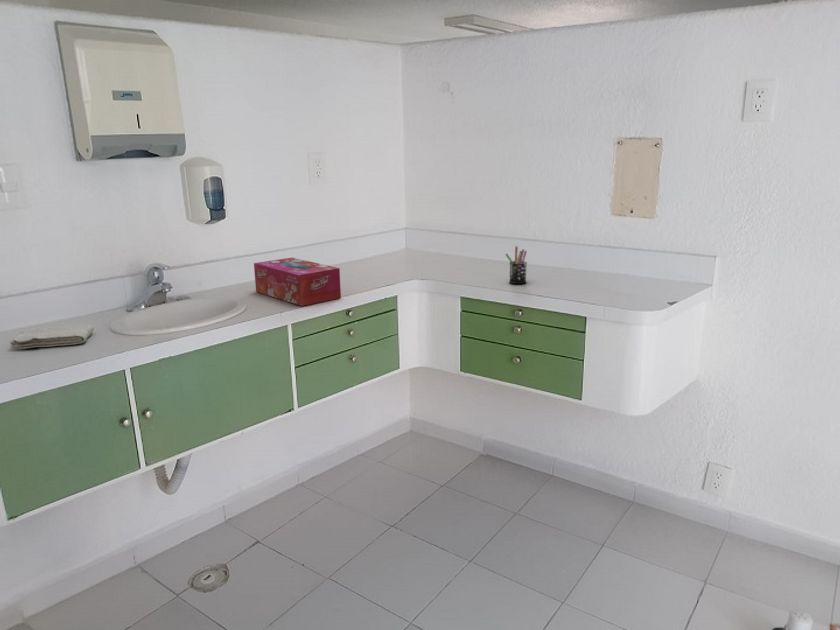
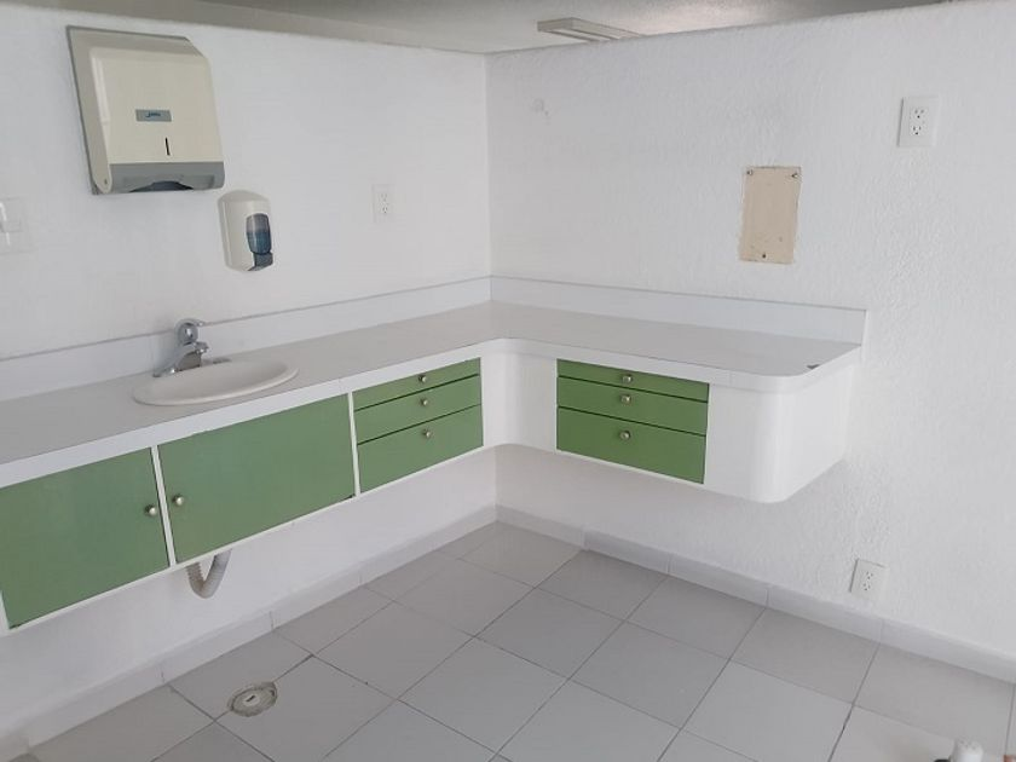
- tissue box [253,257,342,307]
- washcloth [9,324,95,350]
- pen holder [504,245,528,285]
